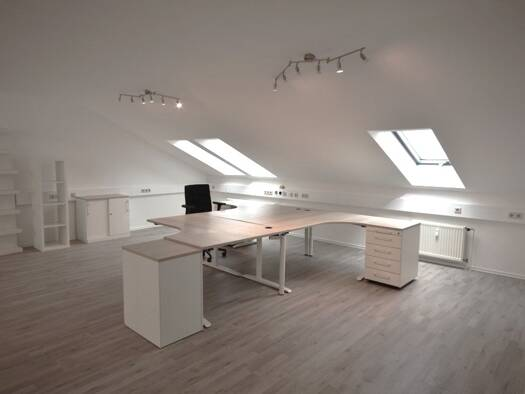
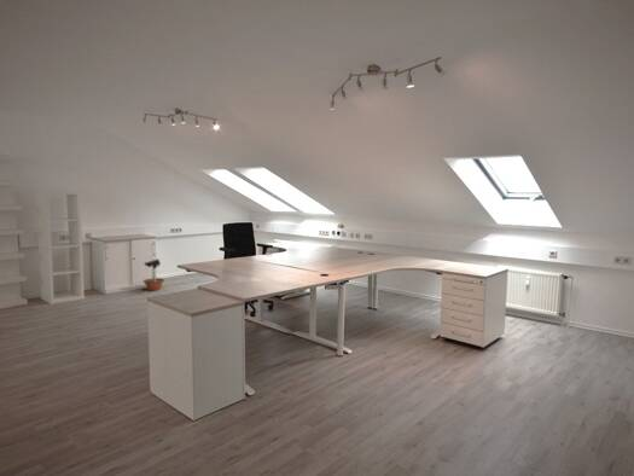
+ potted tree [141,257,165,291]
